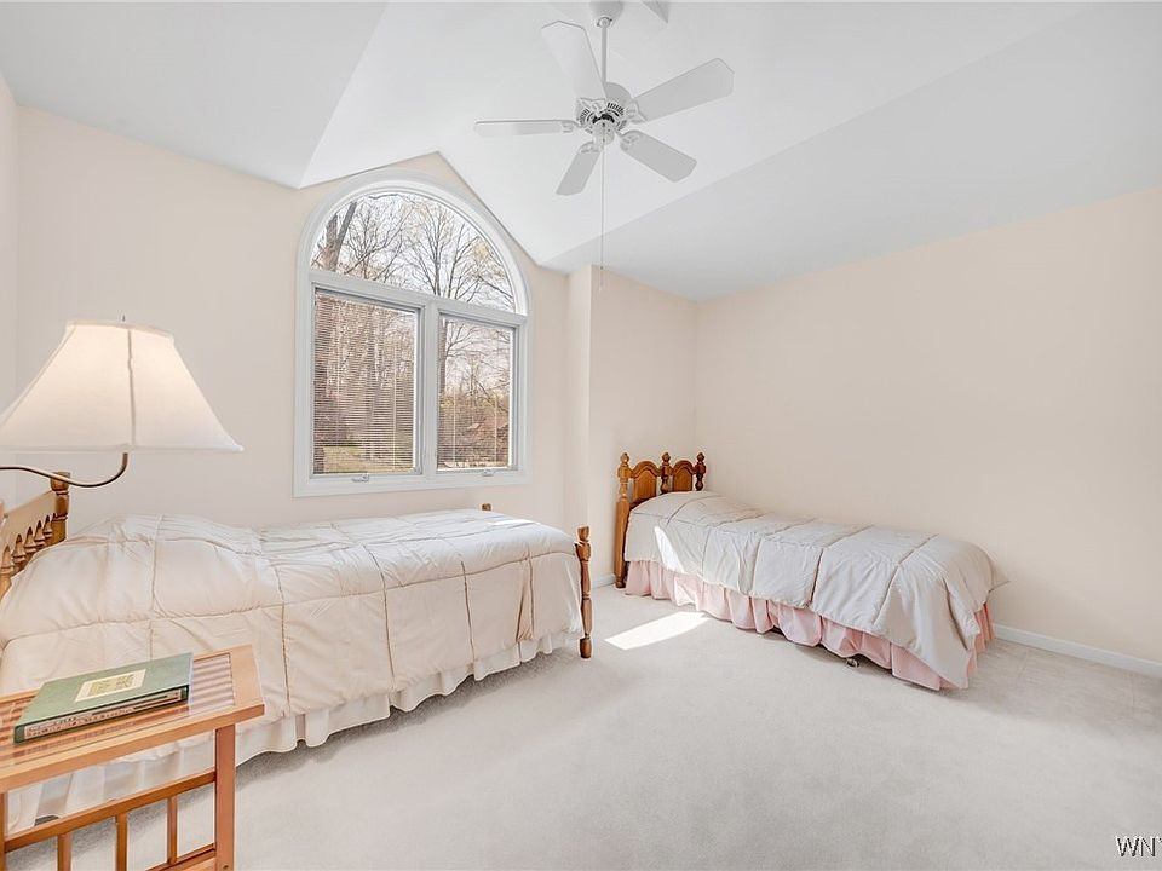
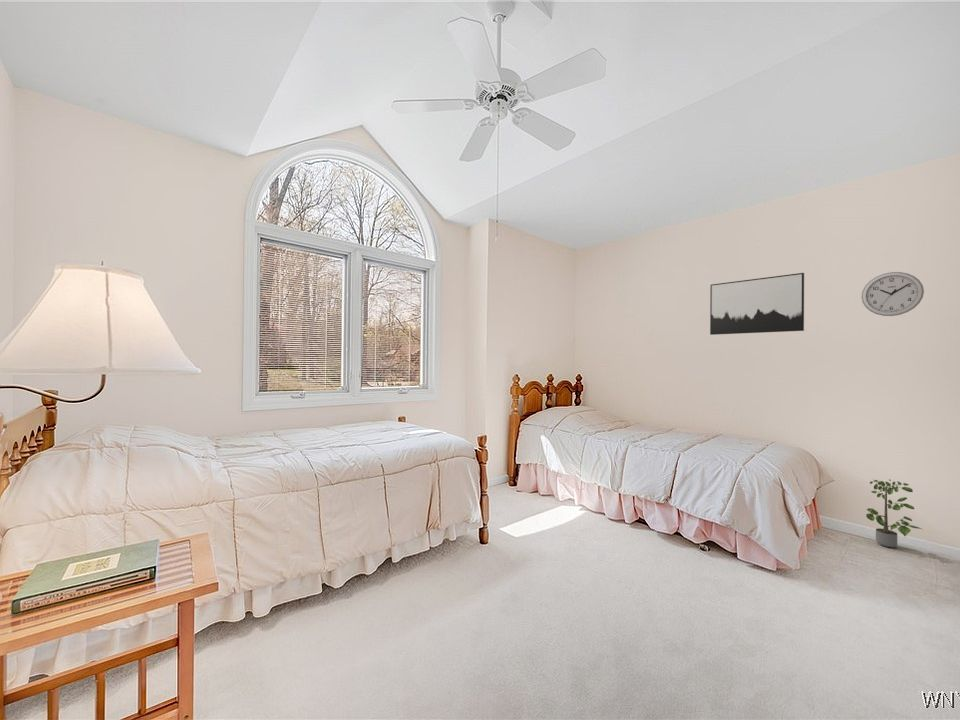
+ potted plant [865,478,923,548]
+ wall art [709,272,805,336]
+ wall clock [860,271,925,317]
